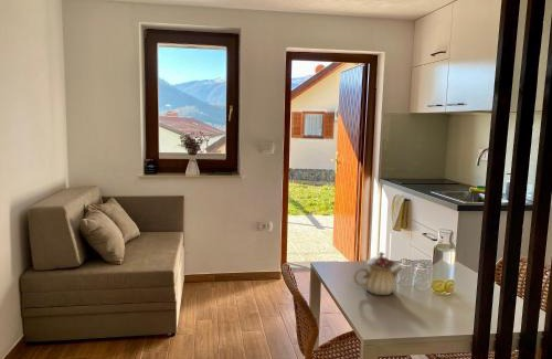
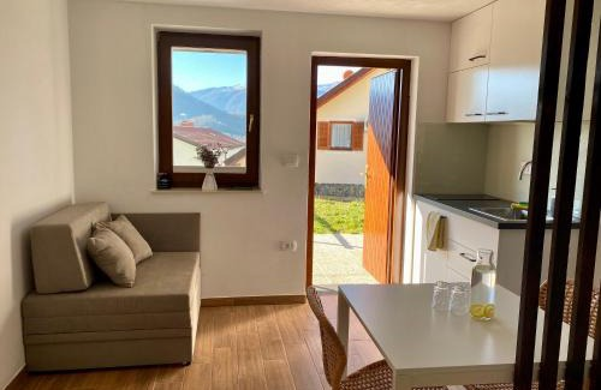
- teapot [352,251,404,296]
